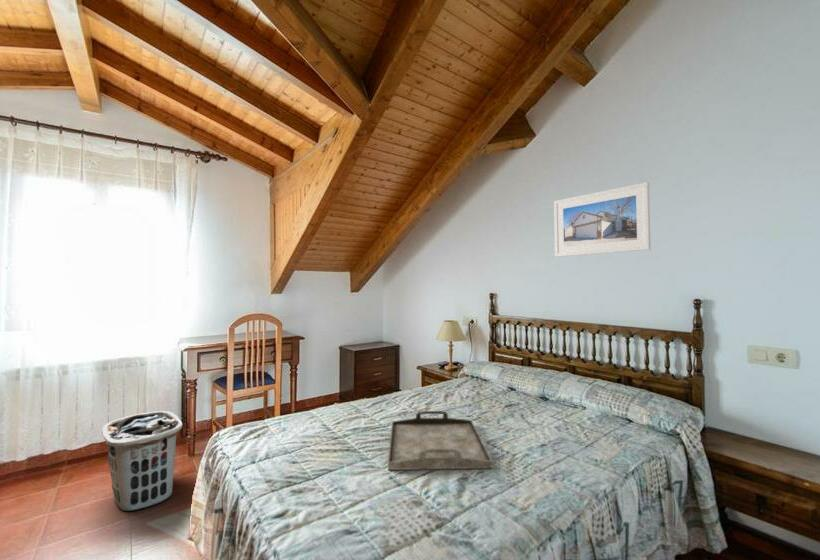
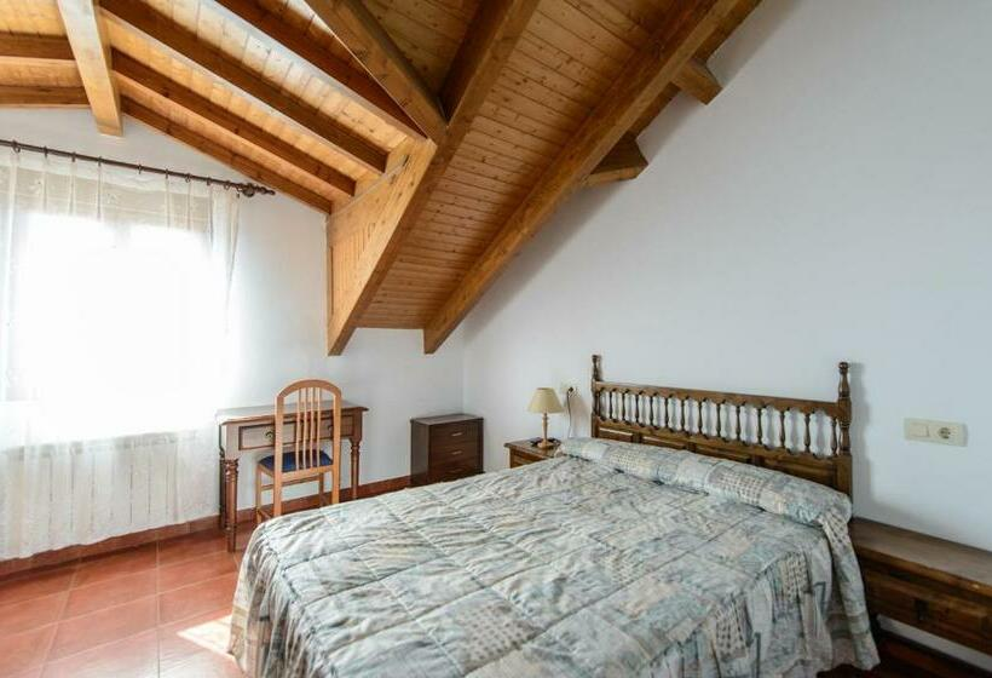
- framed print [553,181,652,258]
- clothes hamper [101,410,184,512]
- serving tray [387,410,493,471]
